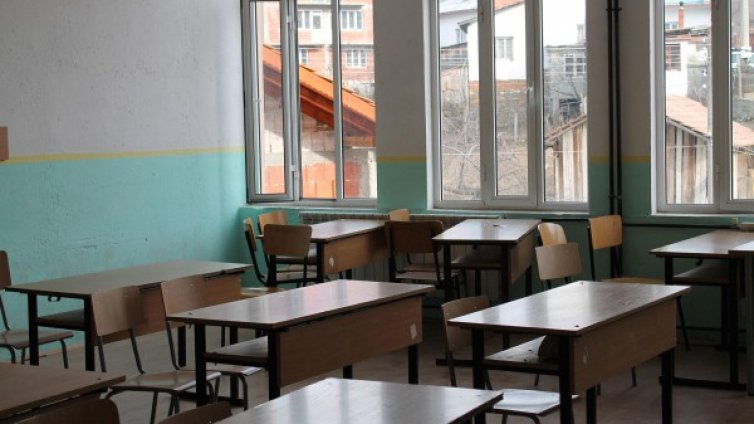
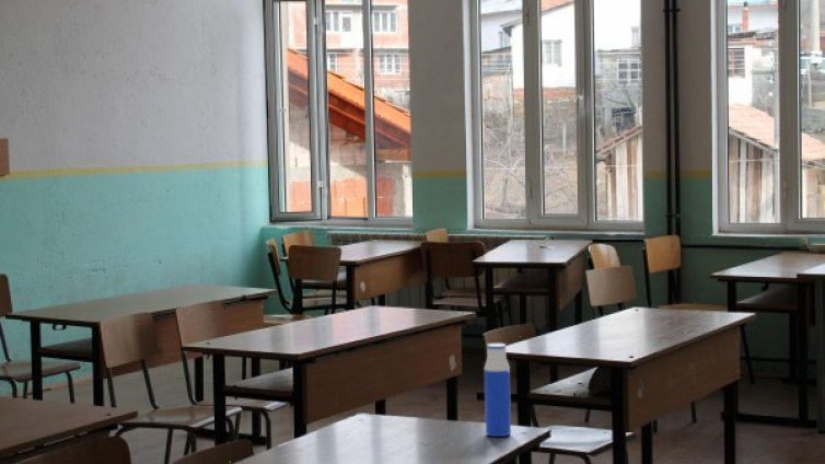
+ water bottle [484,343,512,438]
